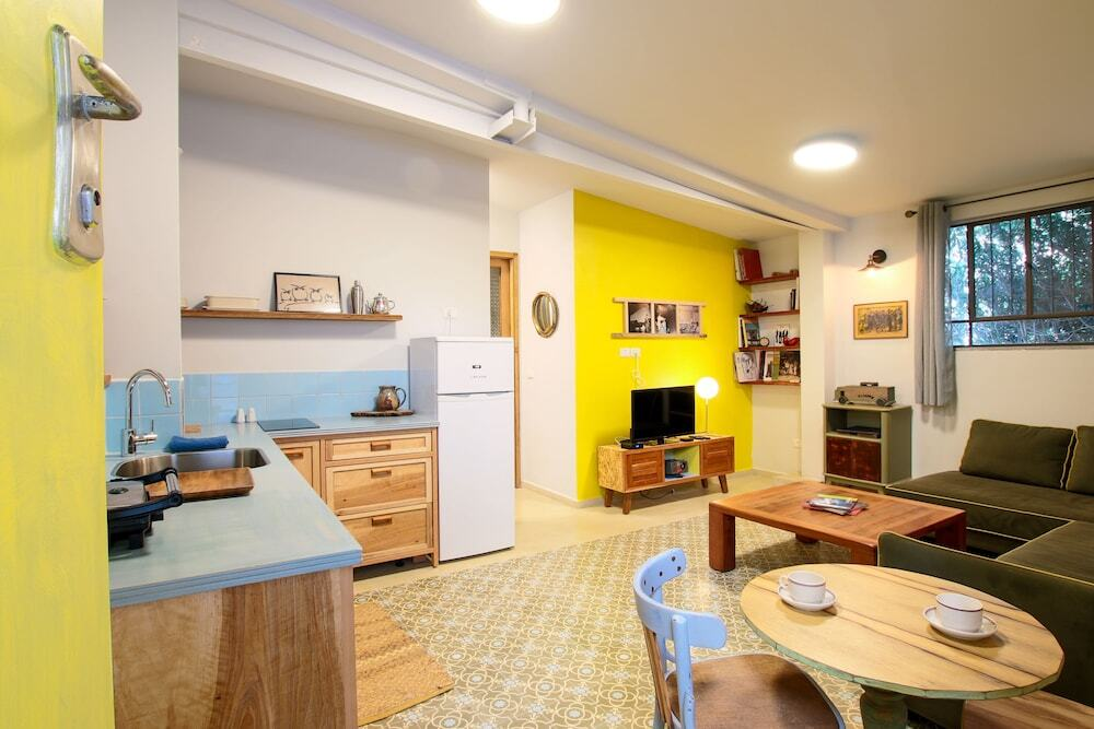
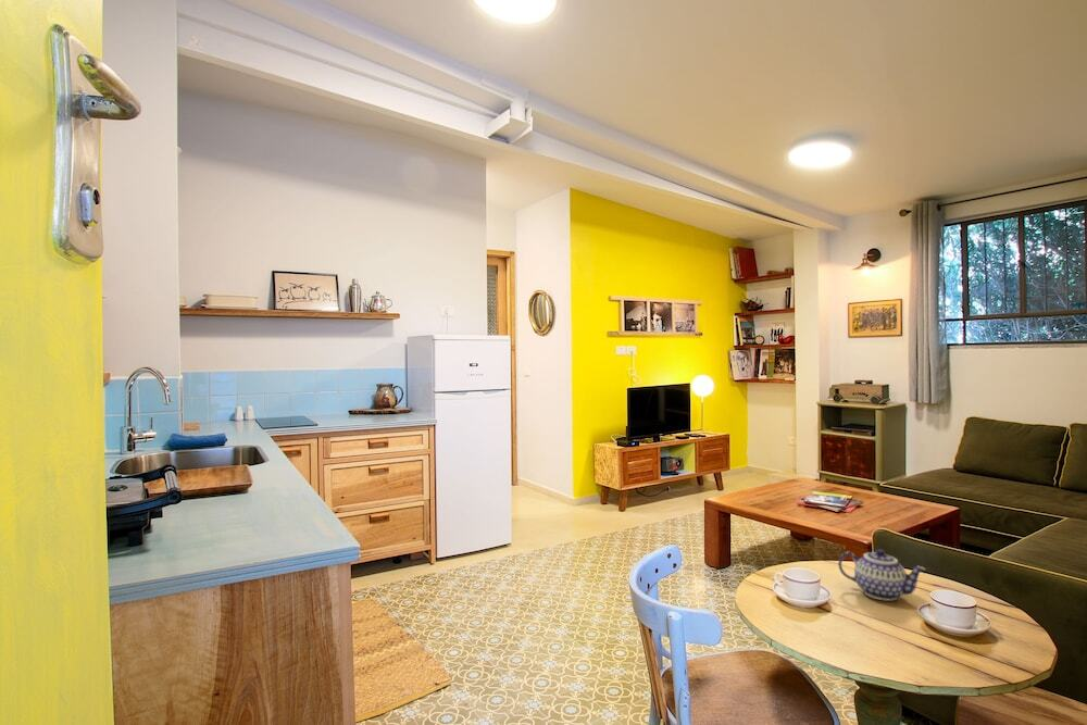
+ teapot [837,548,927,602]
